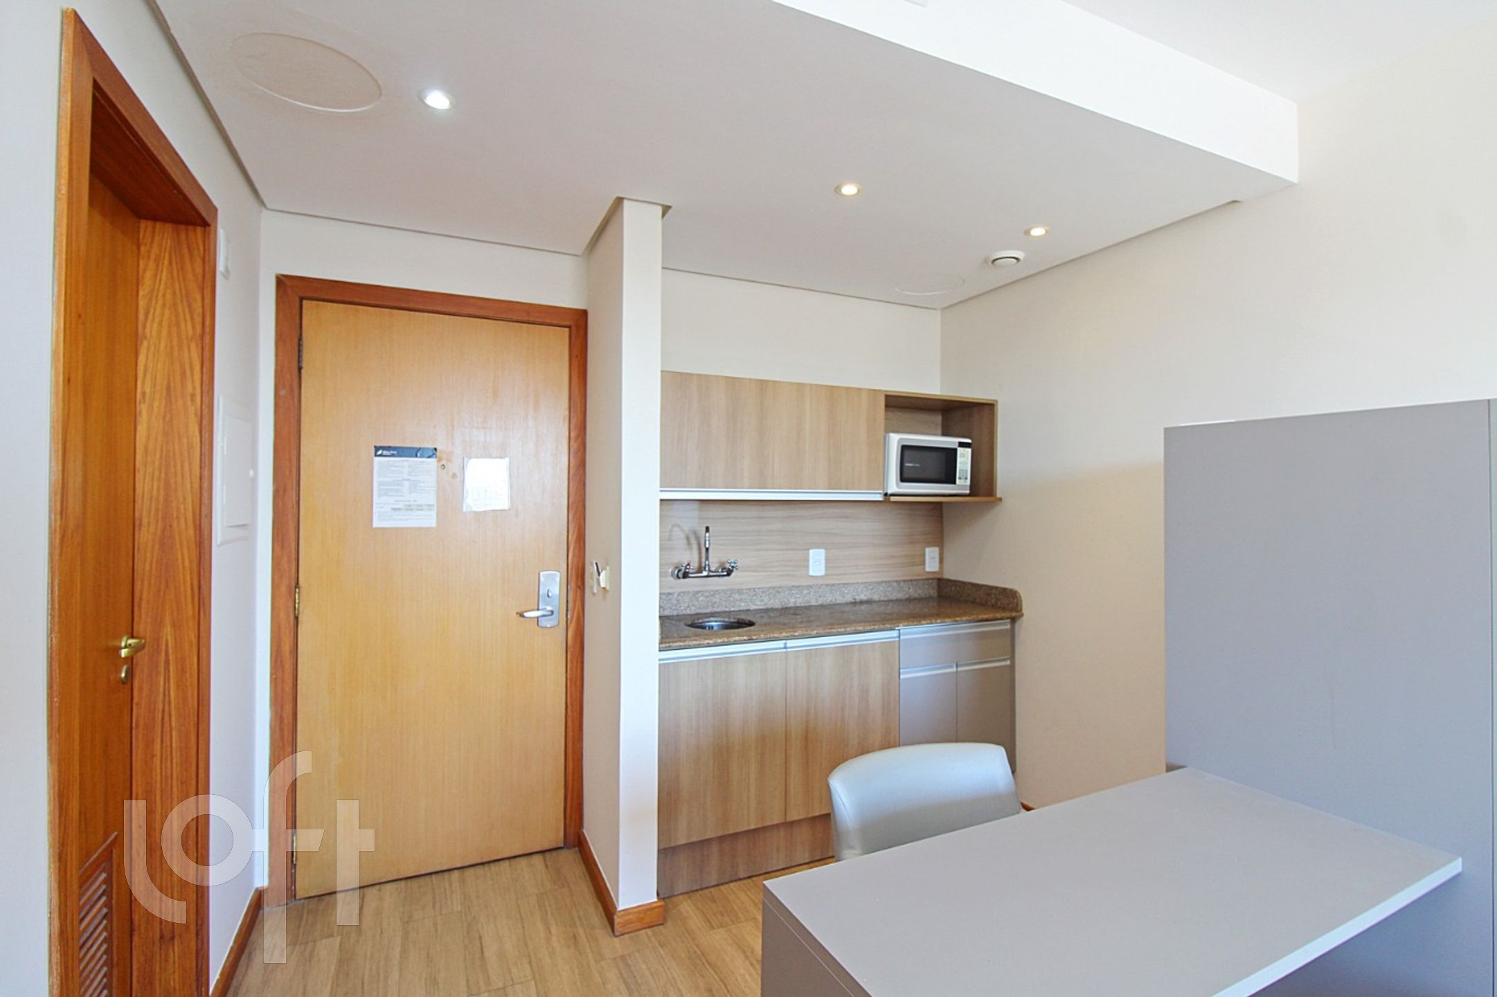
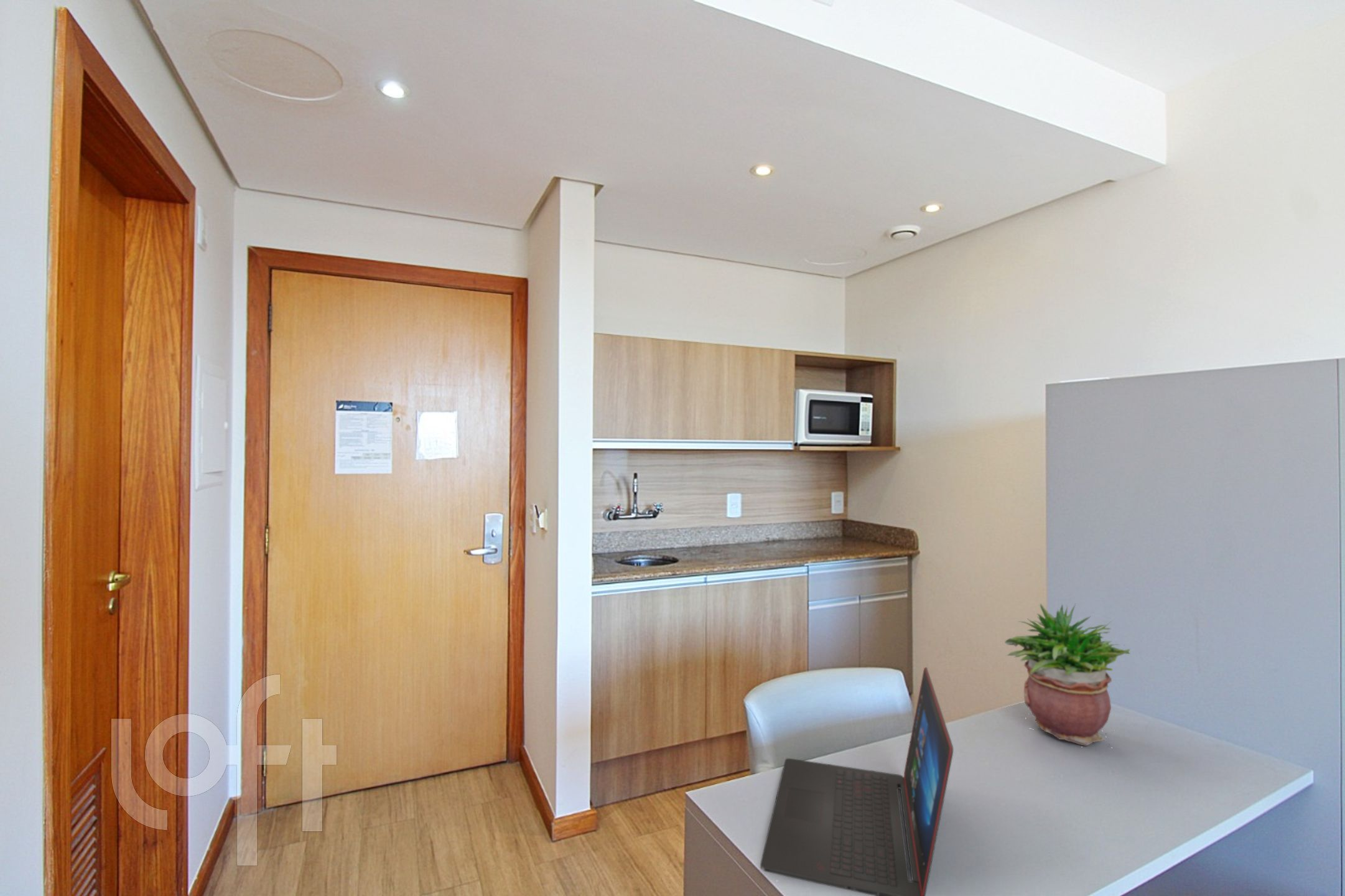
+ laptop [760,666,954,896]
+ potted plant [1004,604,1131,747]
